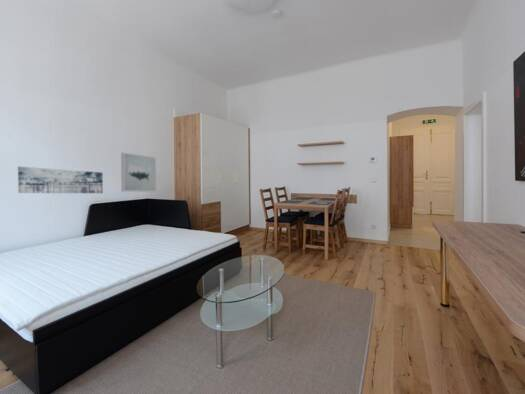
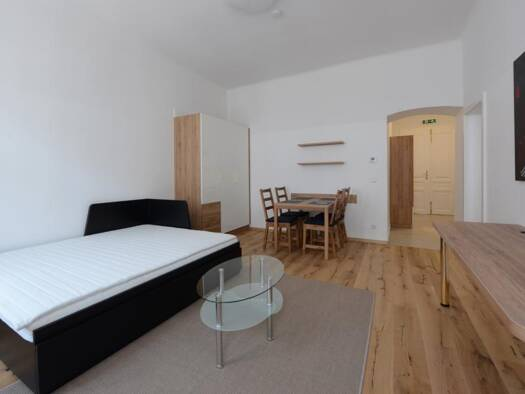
- wall art [17,165,104,194]
- wall art [120,151,157,193]
